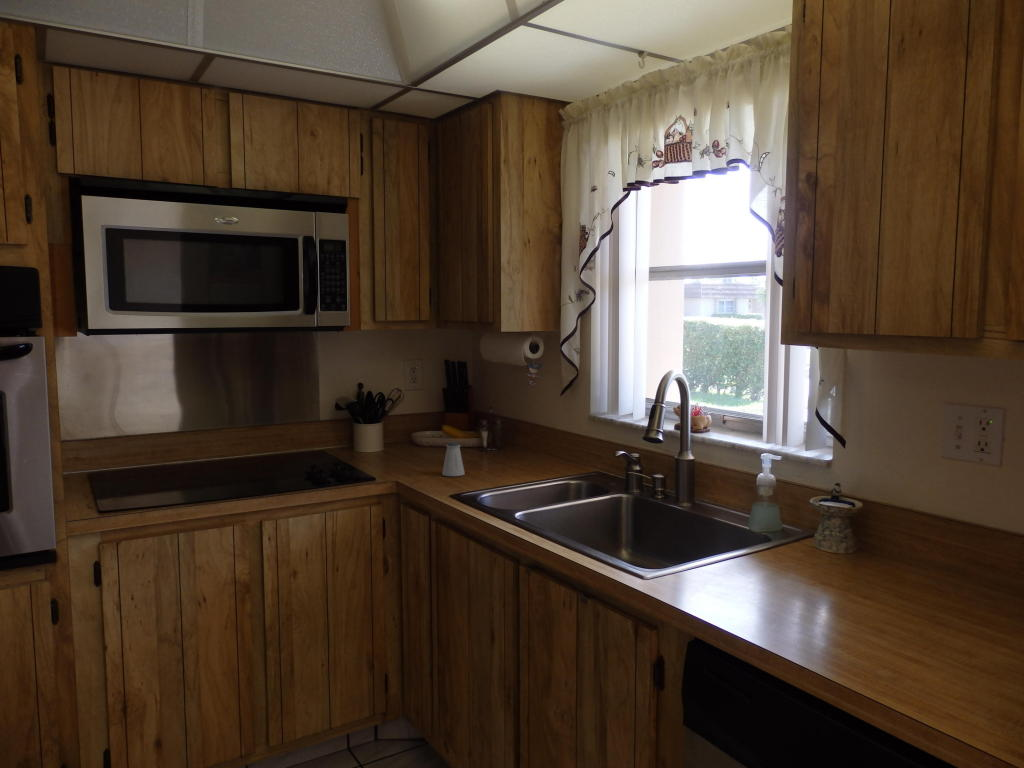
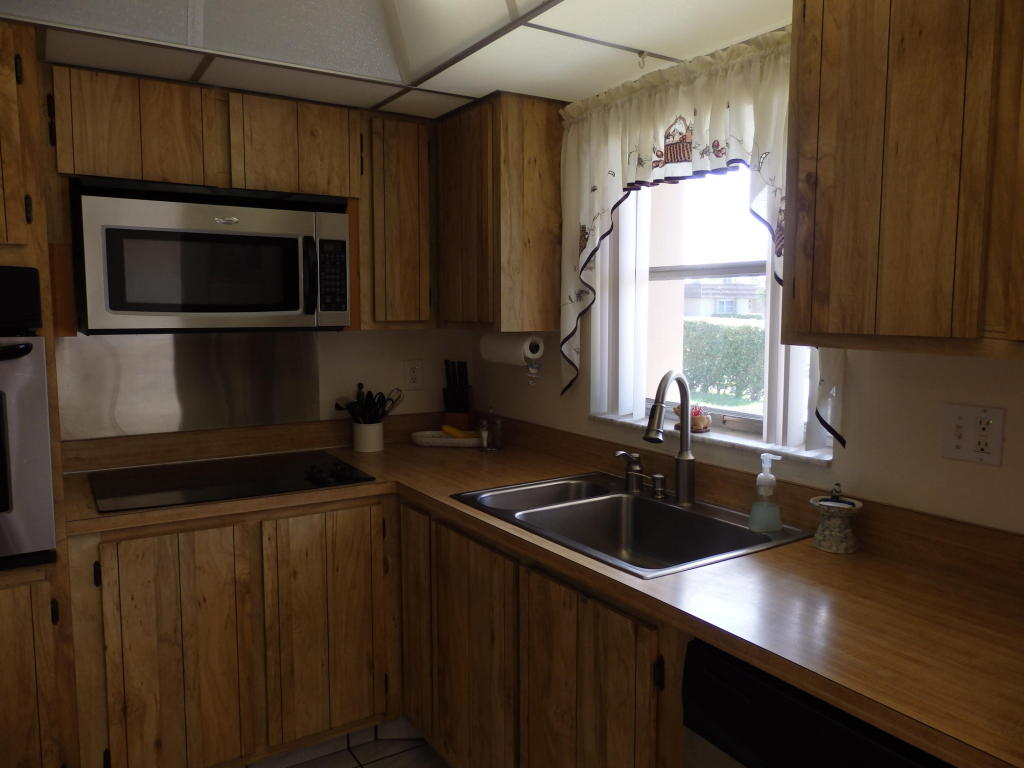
- saltshaker [441,441,466,477]
